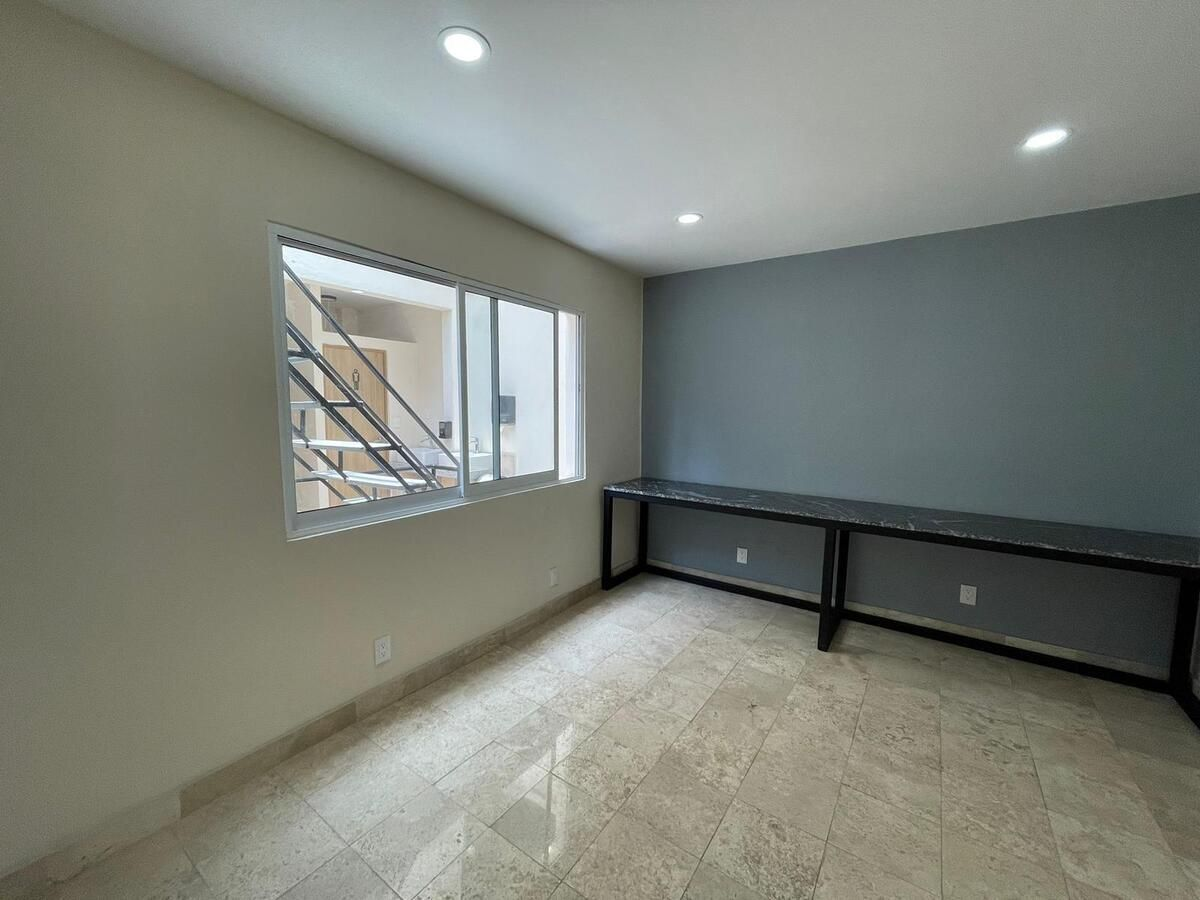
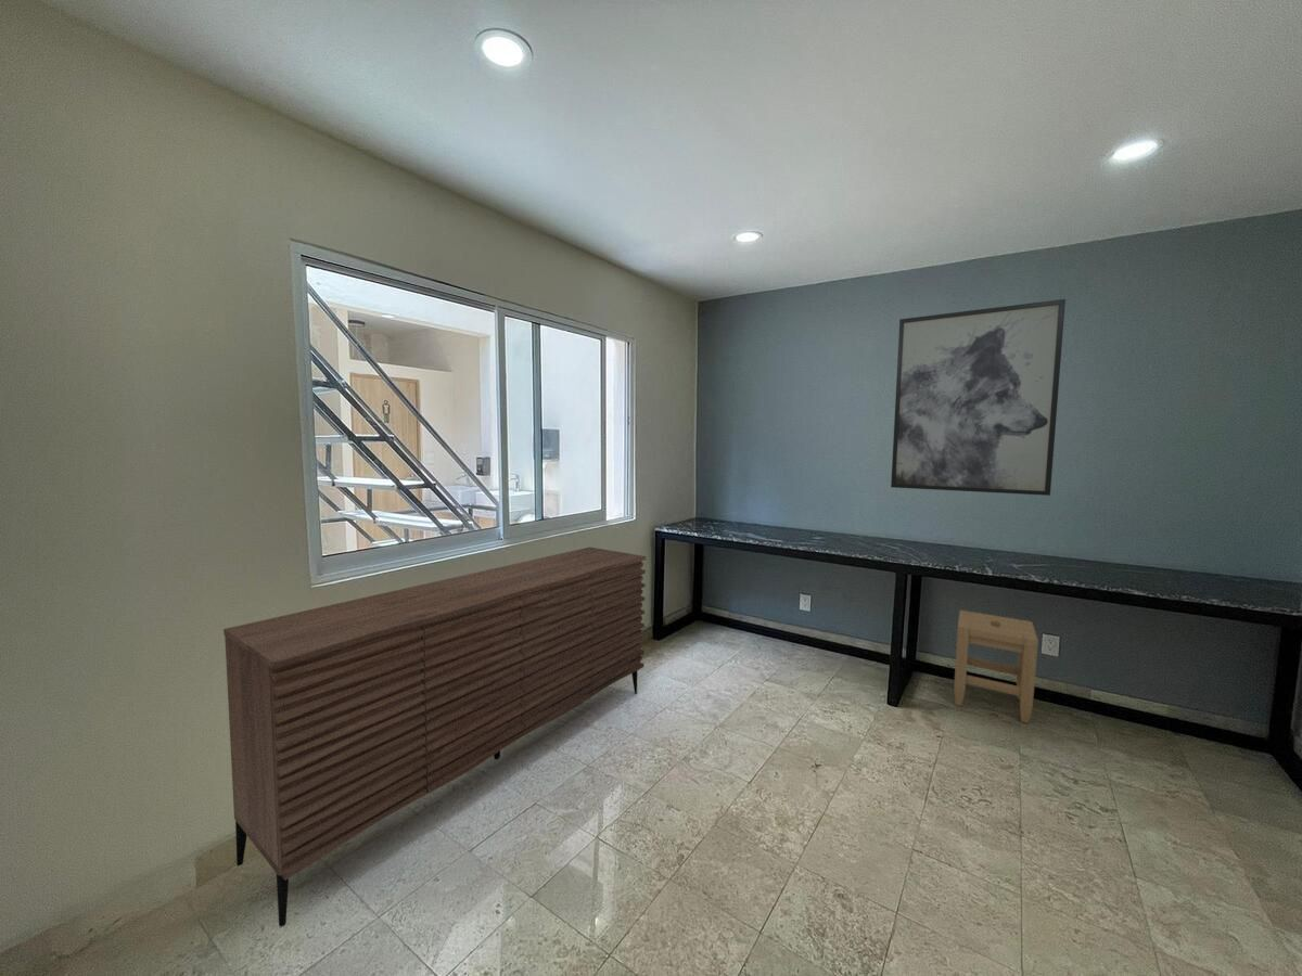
+ stool [953,609,1039,724]
+ wall art [890,298,1067,497]
+ sideboard [222,547,647,928]
